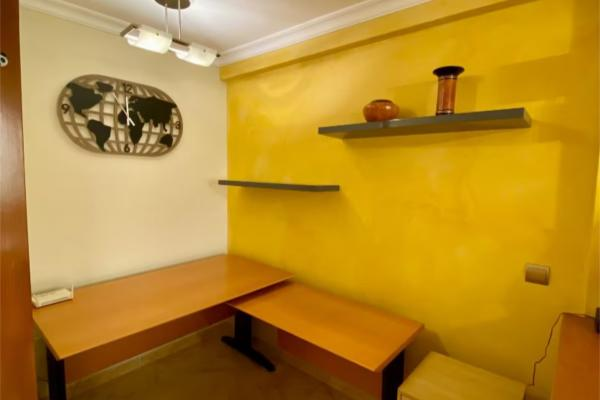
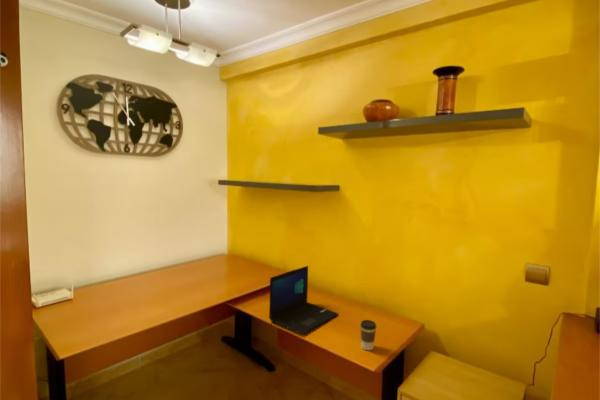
+ coffee cup [359,319,377,351]
+ laptop [268,265,339,336]
